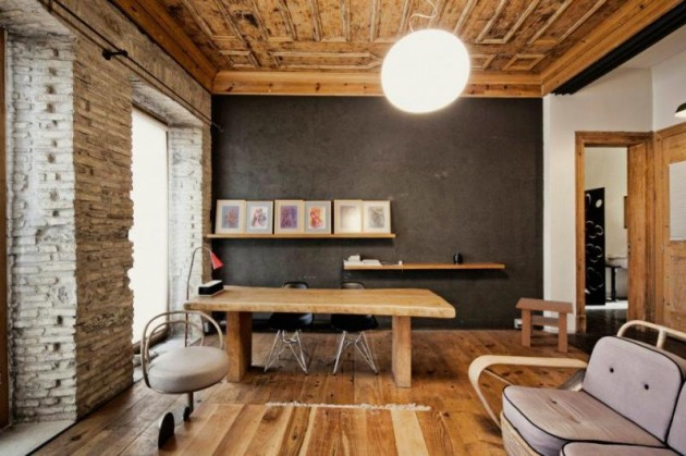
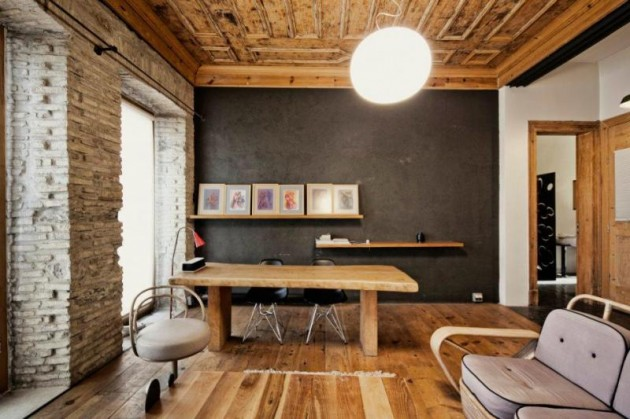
- coffee table [515,297,575,354]
